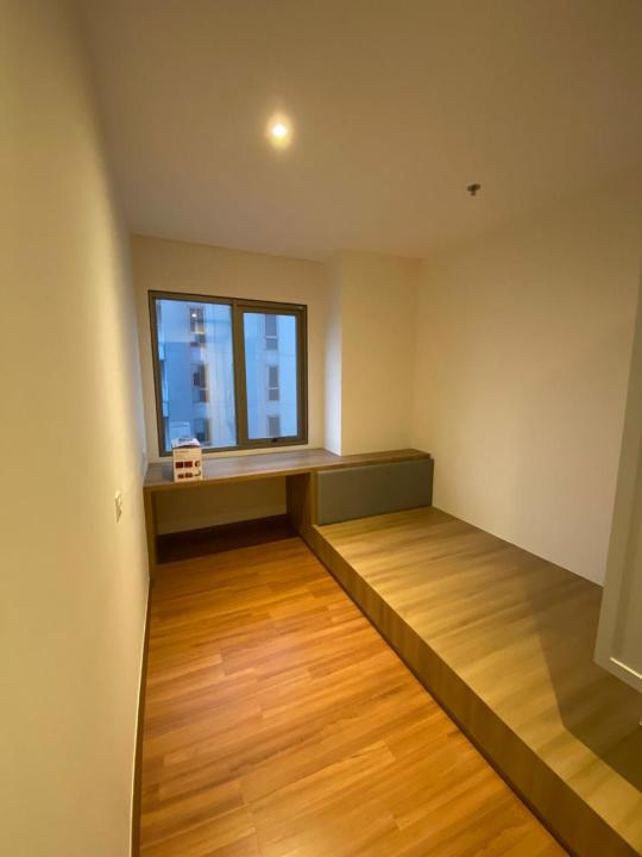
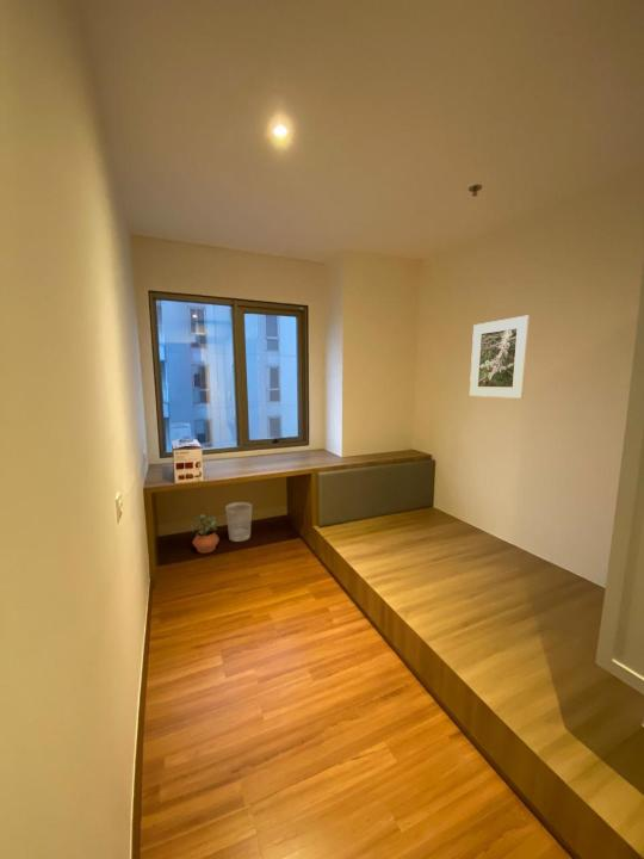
+ potted plant [191,513,221,554]
+ wastebasket [224,501,253,543]
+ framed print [469,315,531,400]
